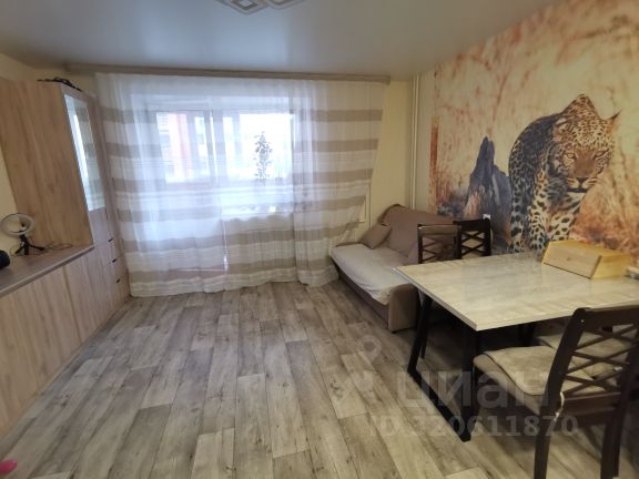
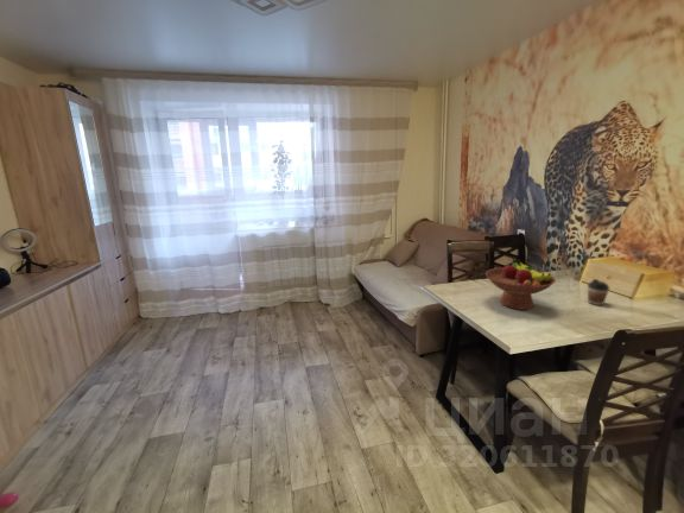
+ fruit bowl [484,258,557,311]
+ coffee cup [587,278,610,306]
